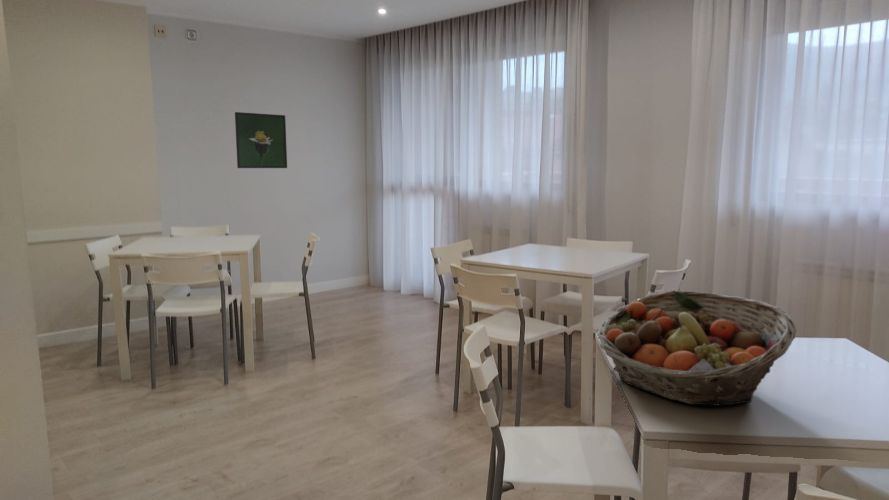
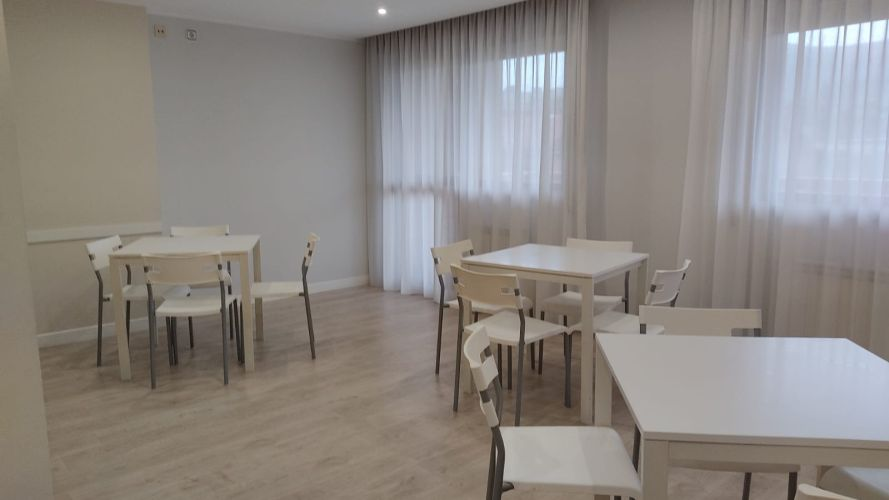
- fruit basket [596,290,797,407]
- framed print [234,111,288,169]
